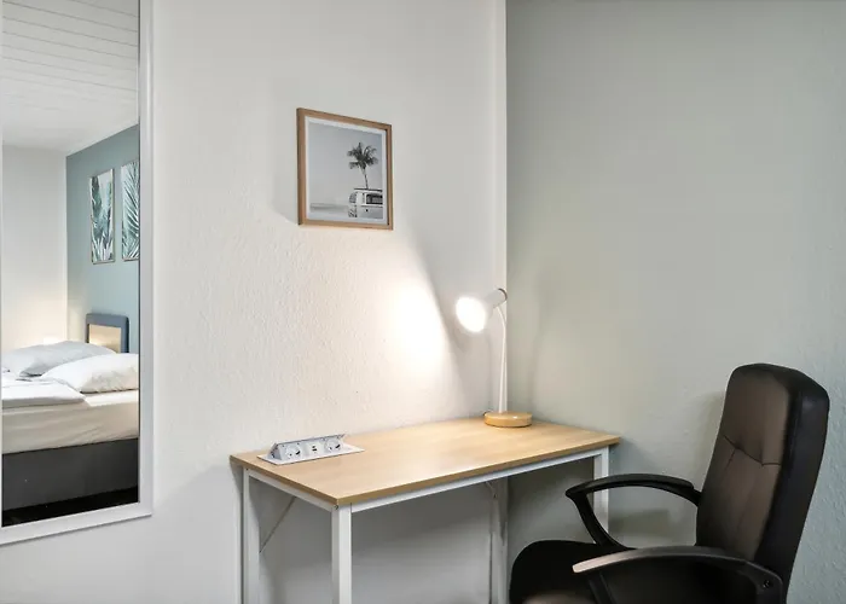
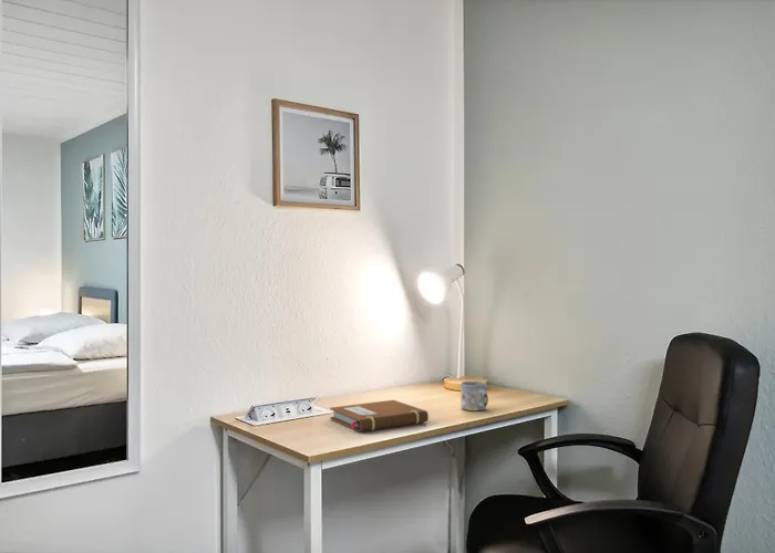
+ mug [459,380,489,411]
+ notebook [329,399,430,432]
